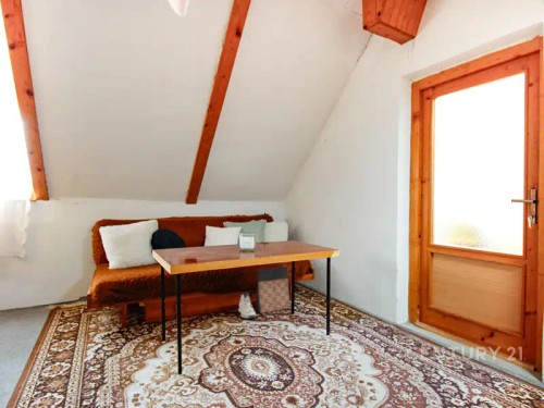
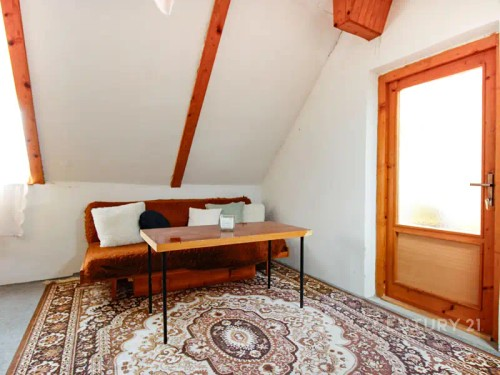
- sneaker [237,293,257,320]
- bag [255,263,292,314]
